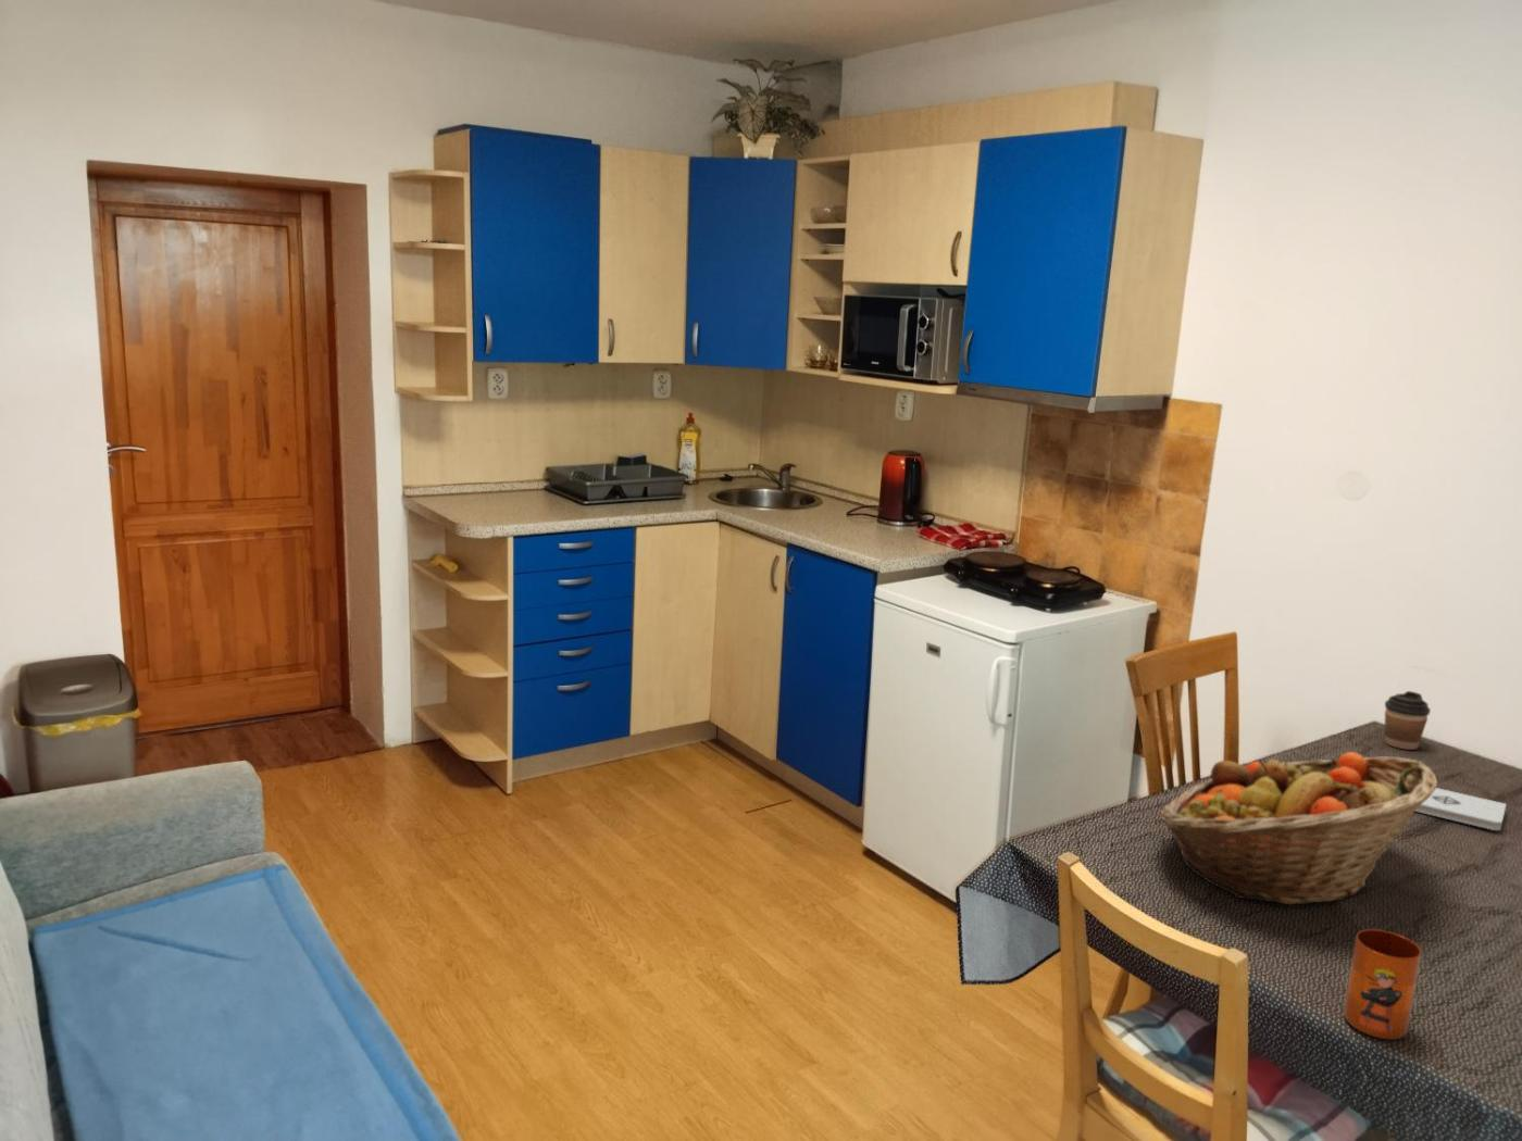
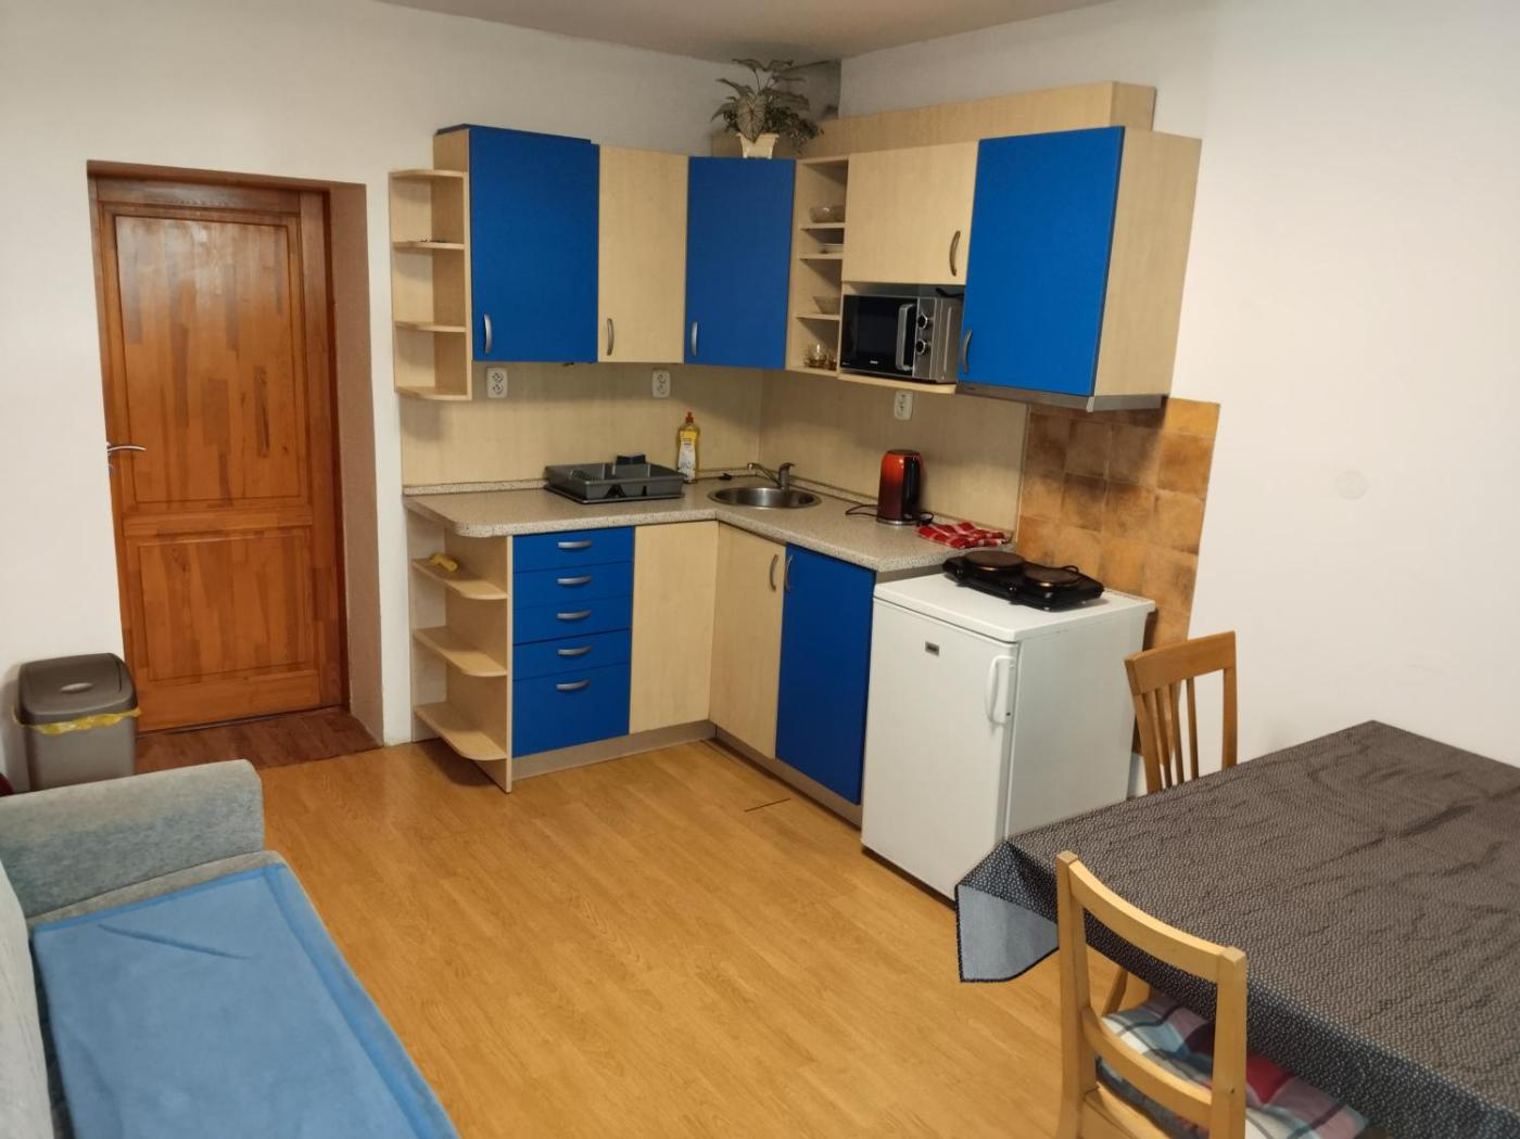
- mug [1342,928,1423,1040]
- fruit basket [1159,751,1438,906]
- notepad [1415,786,1506,832]
- coffee cup [1384,690,1432,751]
